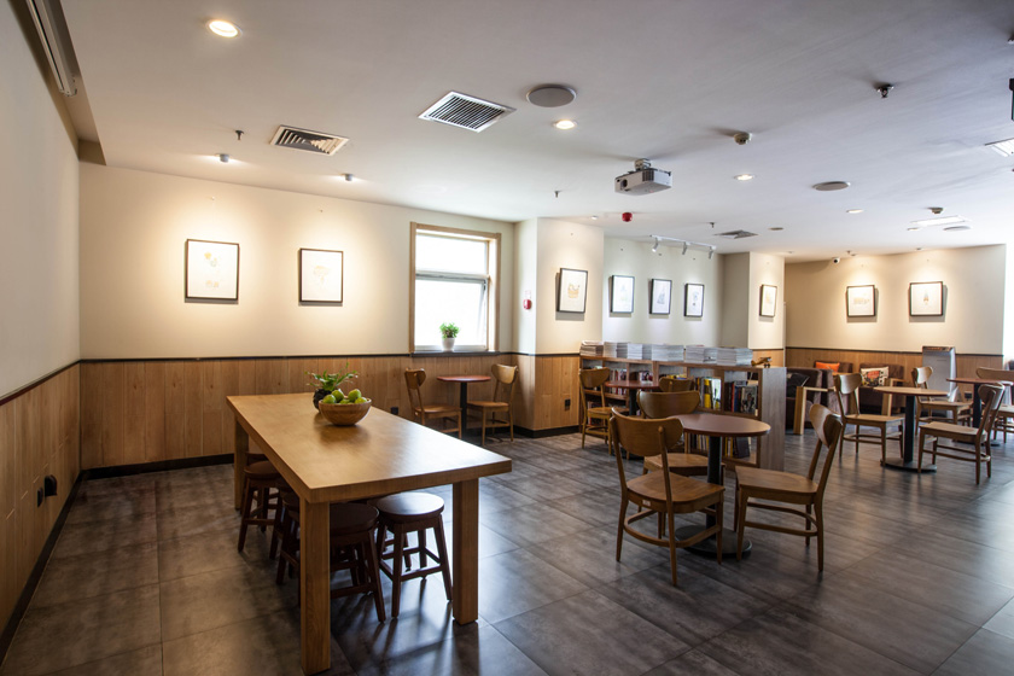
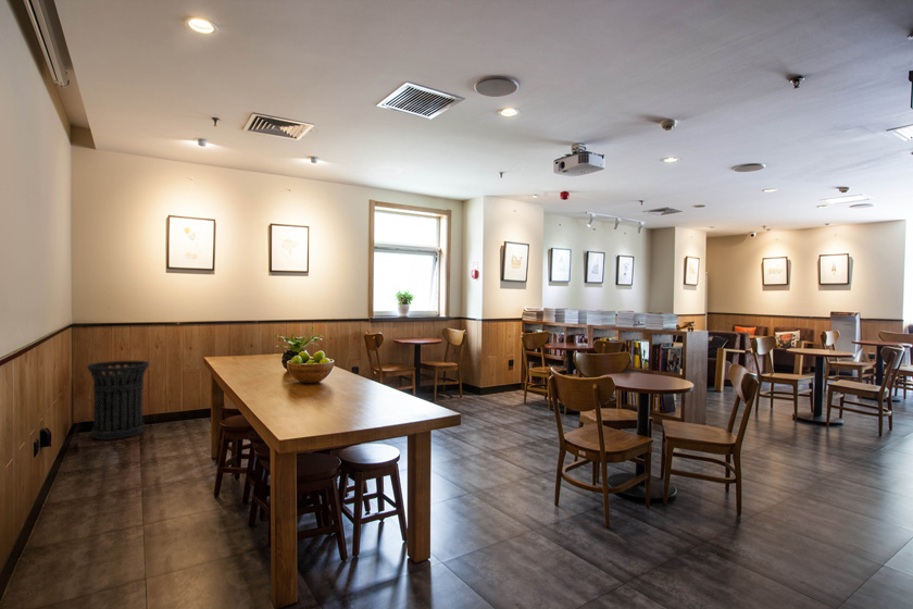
+ trash can [86,359,151,442]
